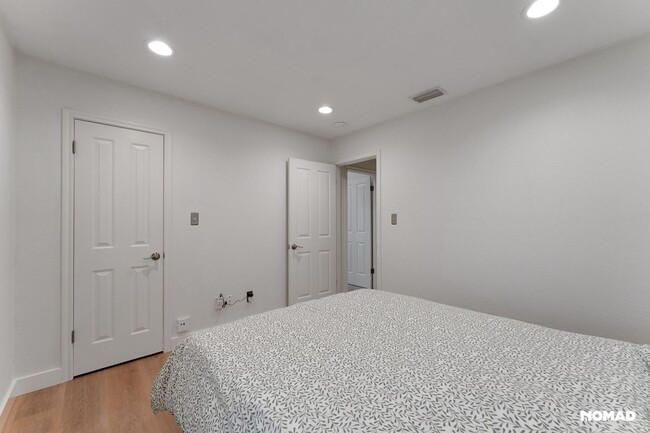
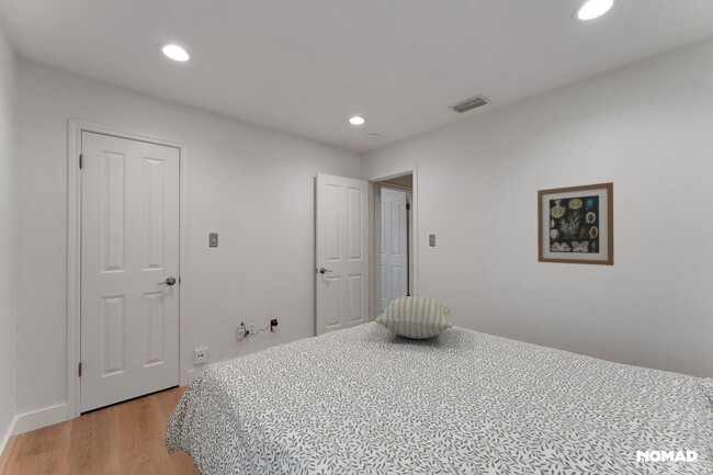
+ pillow [374,295,454,340]
+ wall art [536,181,615,267]
